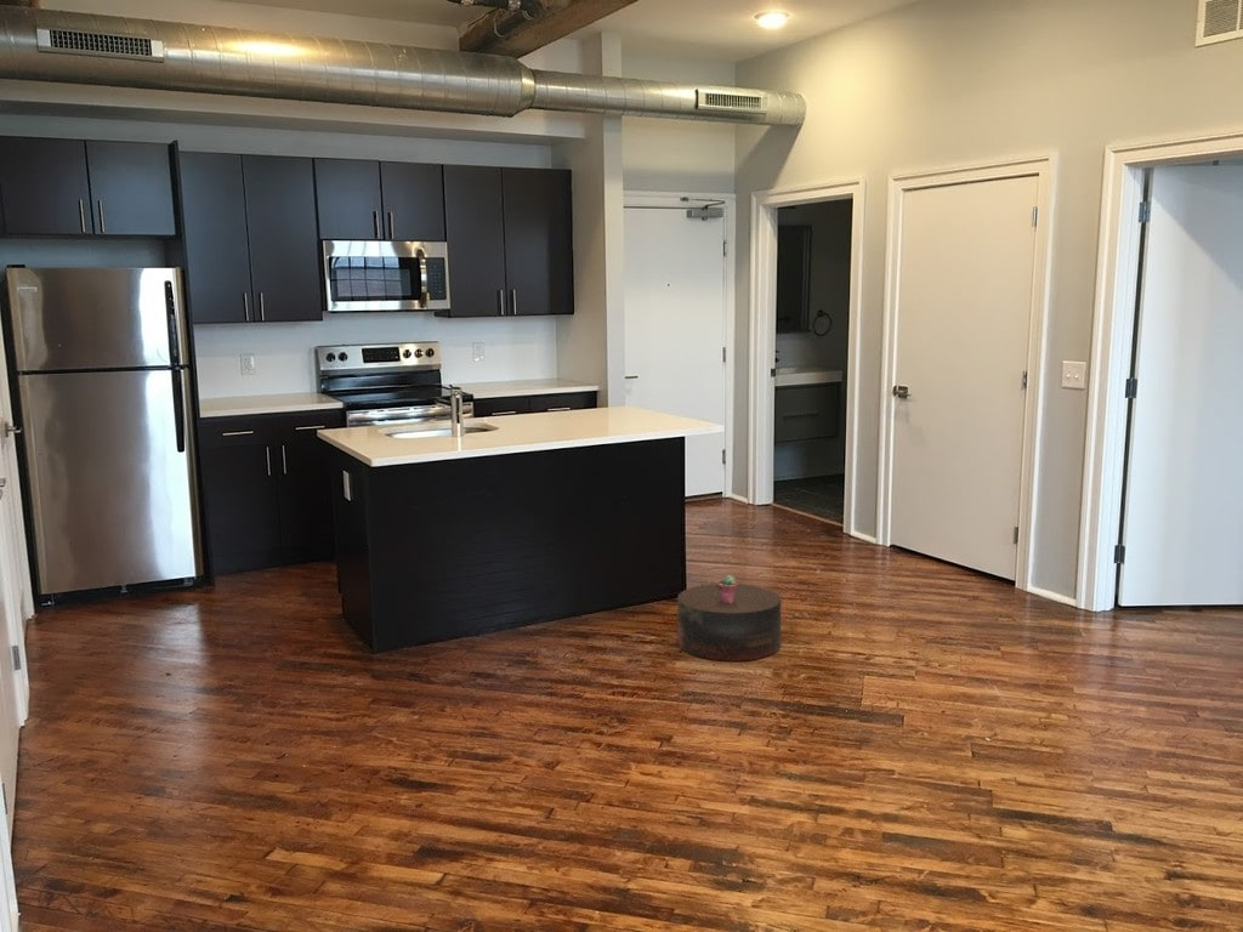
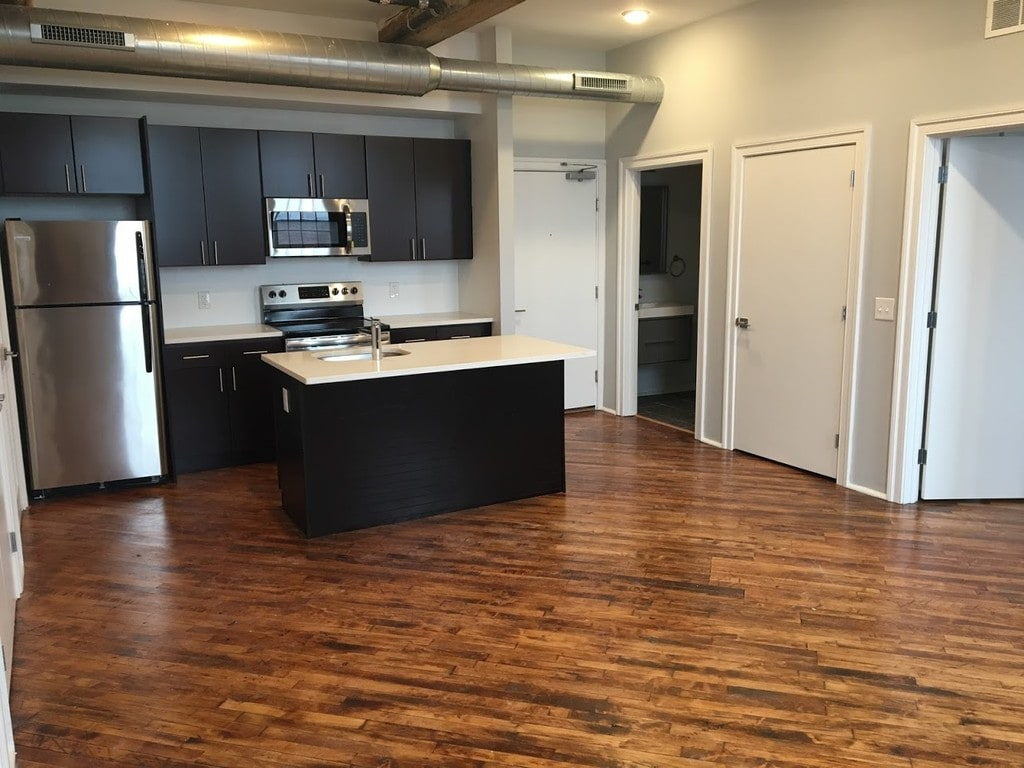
- potted succulent [716,574,739,603]
- stool [676,582,782,663]
